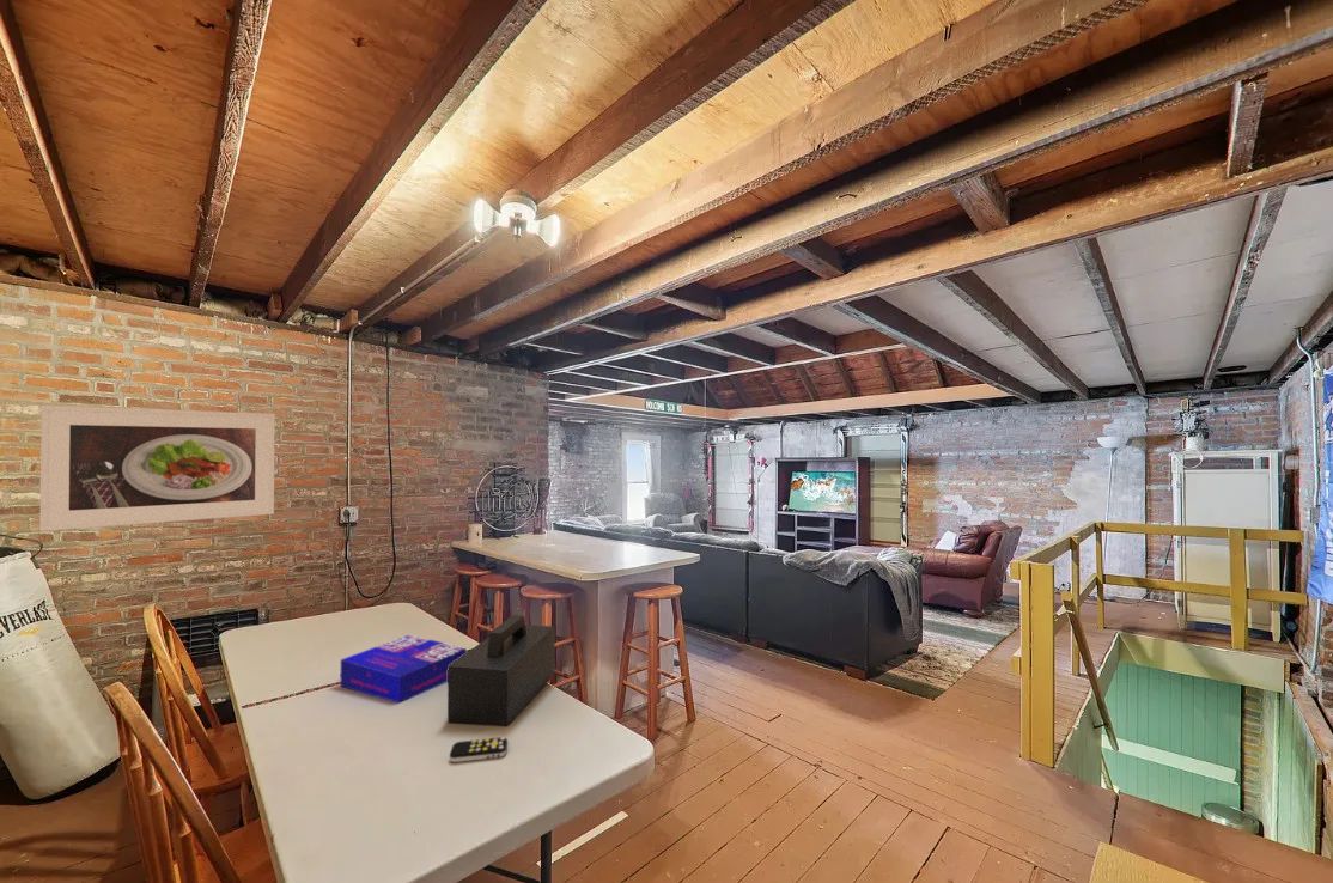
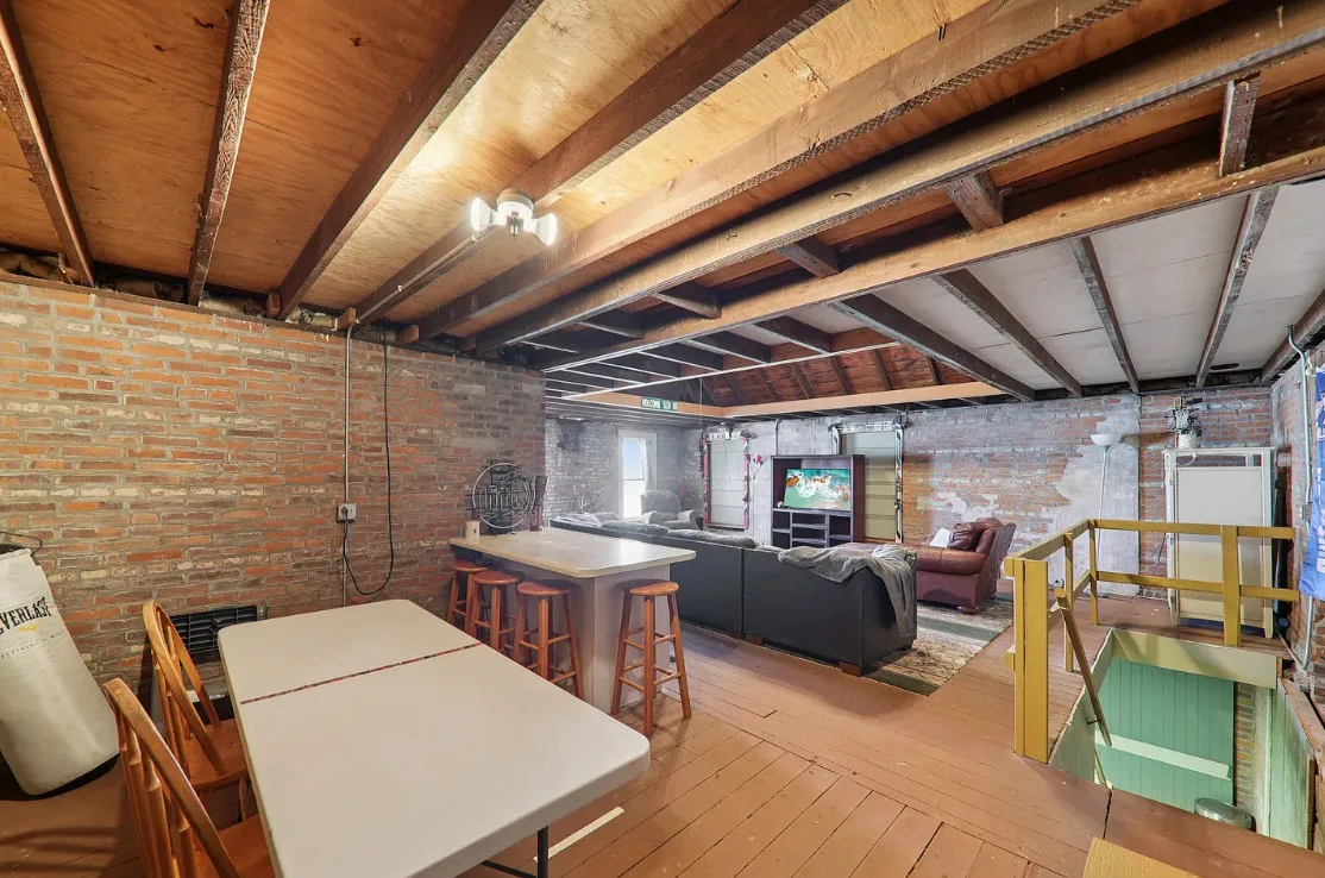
- speaker [446,614,556,727]
- remote control [449,736,509,763]
- board game [339,634,468,704]
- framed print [38,404,276,532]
